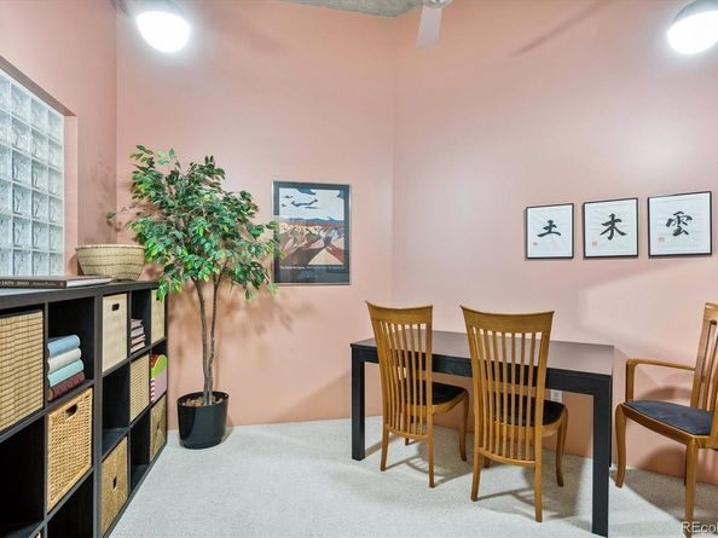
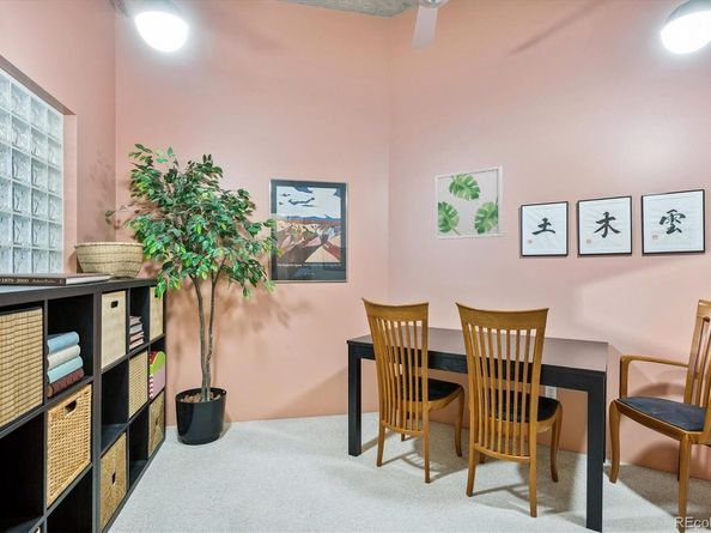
+ wall art [434,165,504,241]
